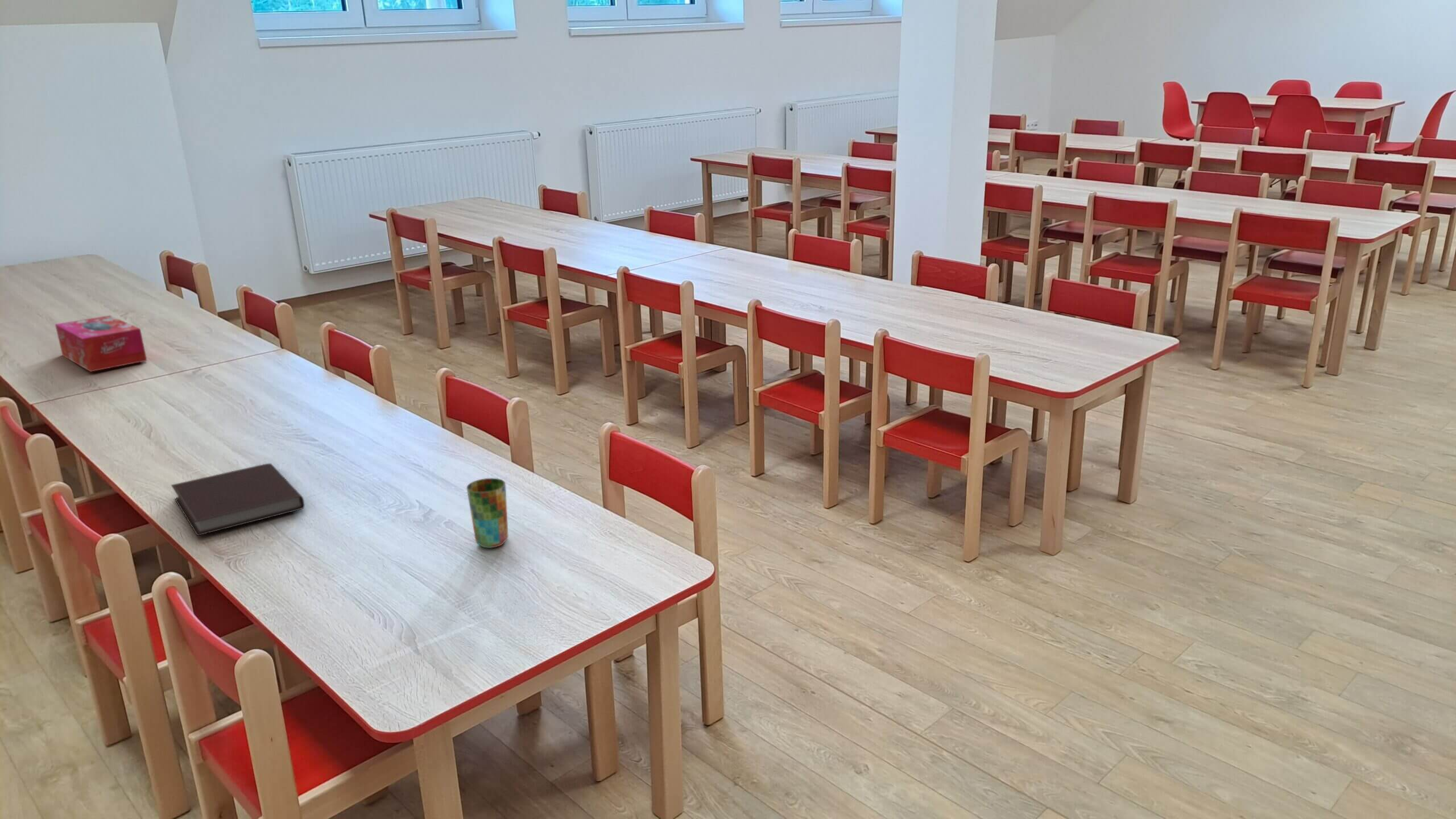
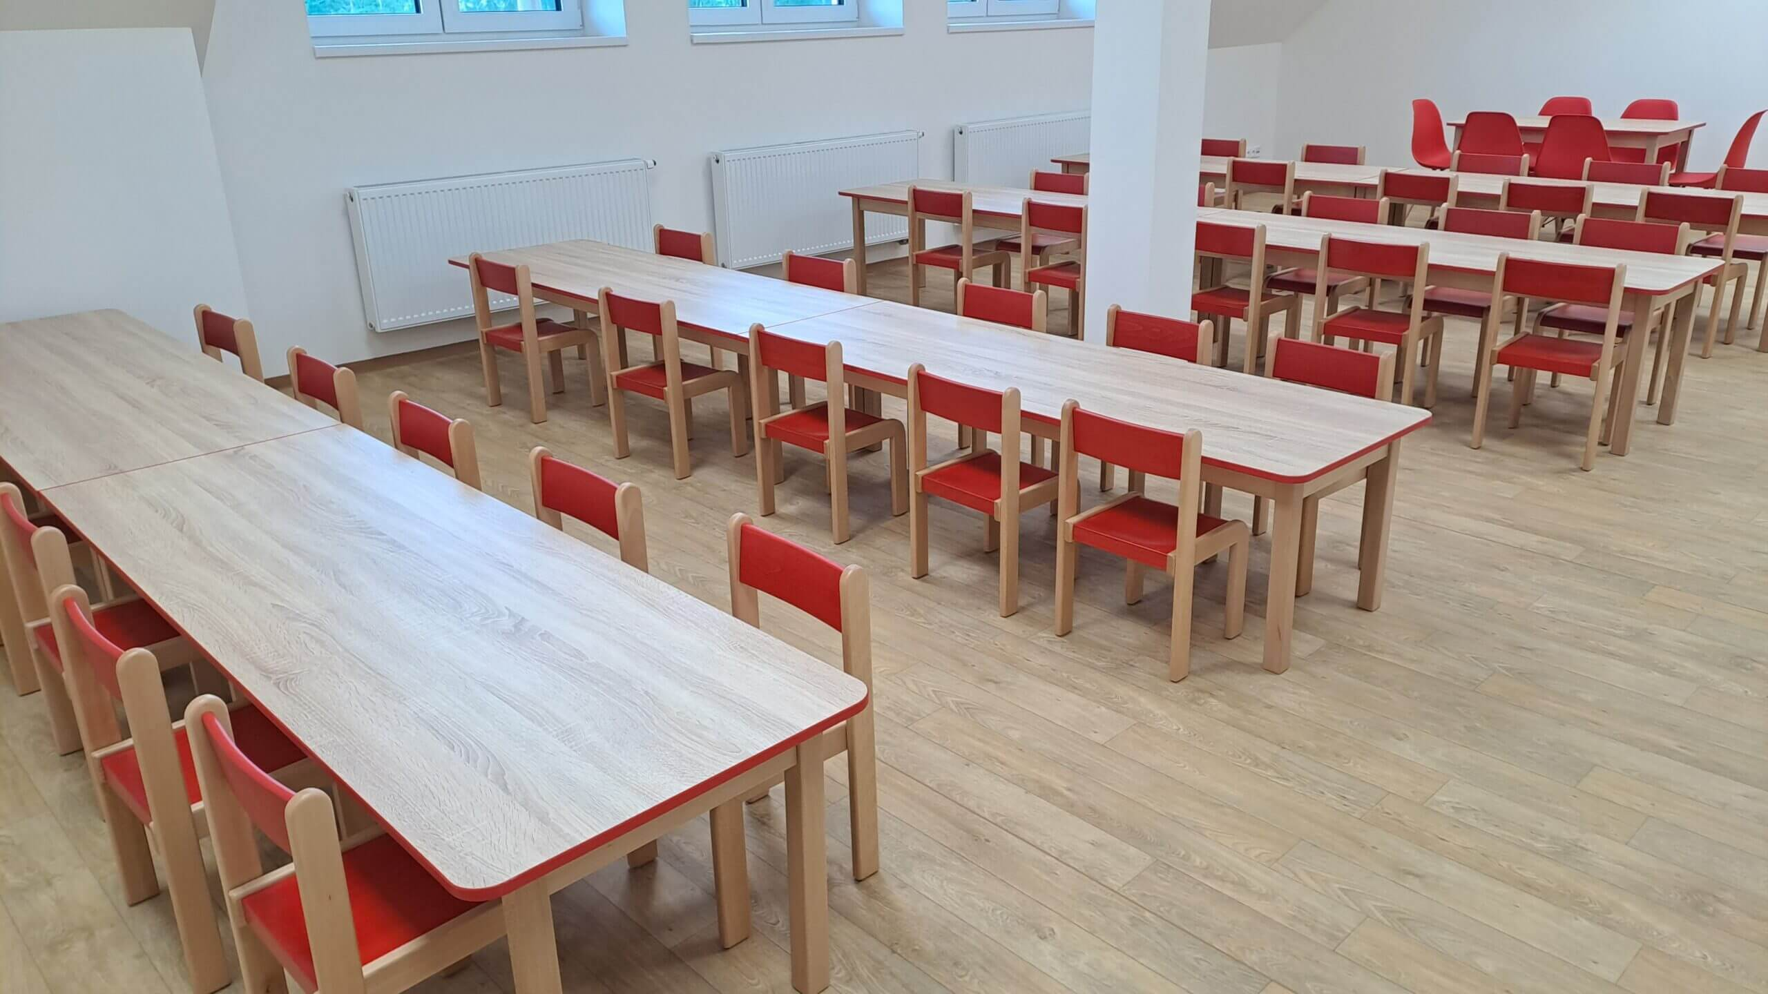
- cup [466,478,509,549]
- tissue box [55,315,148,373]
- notebook [171,463,305,536]
